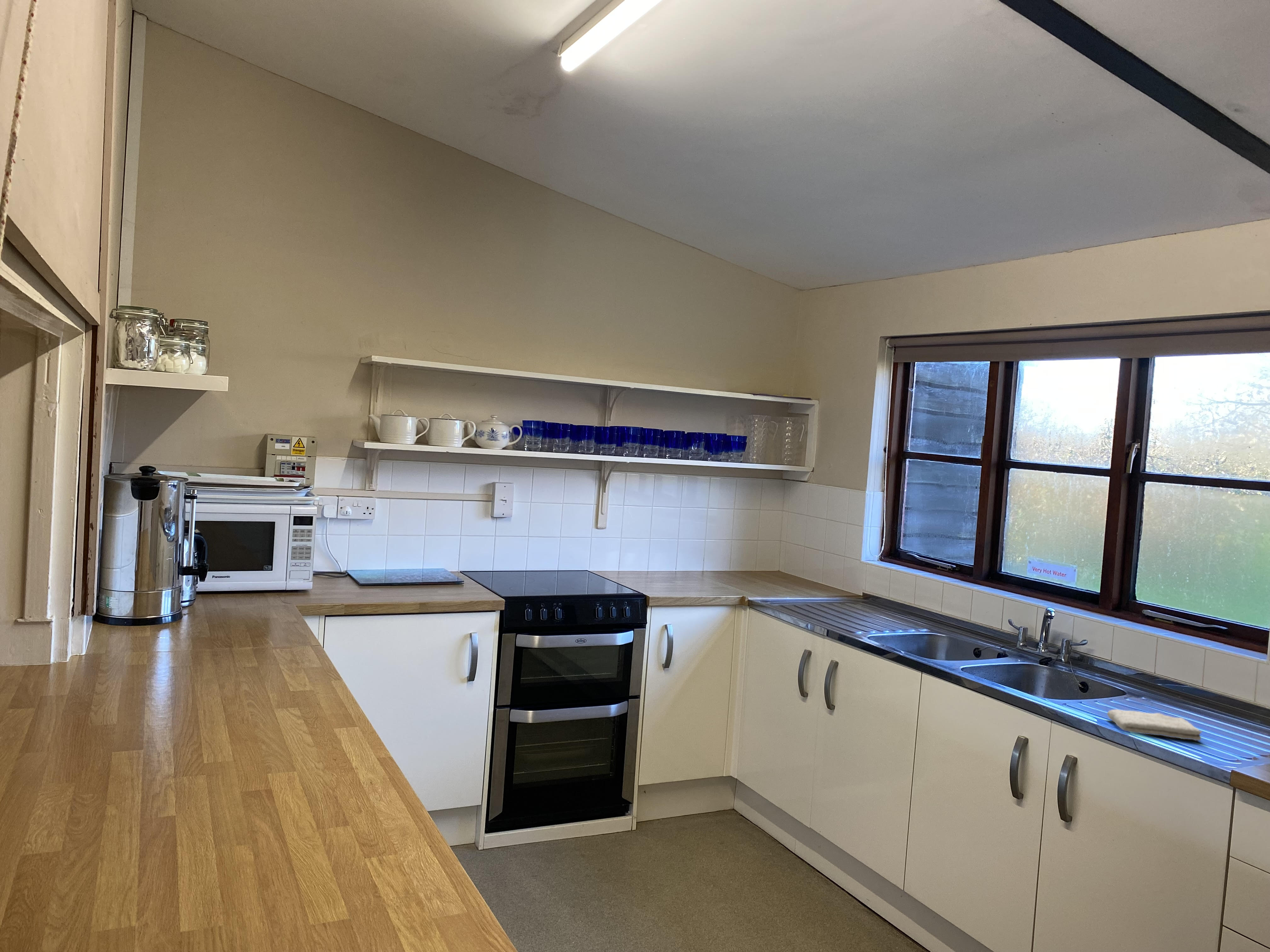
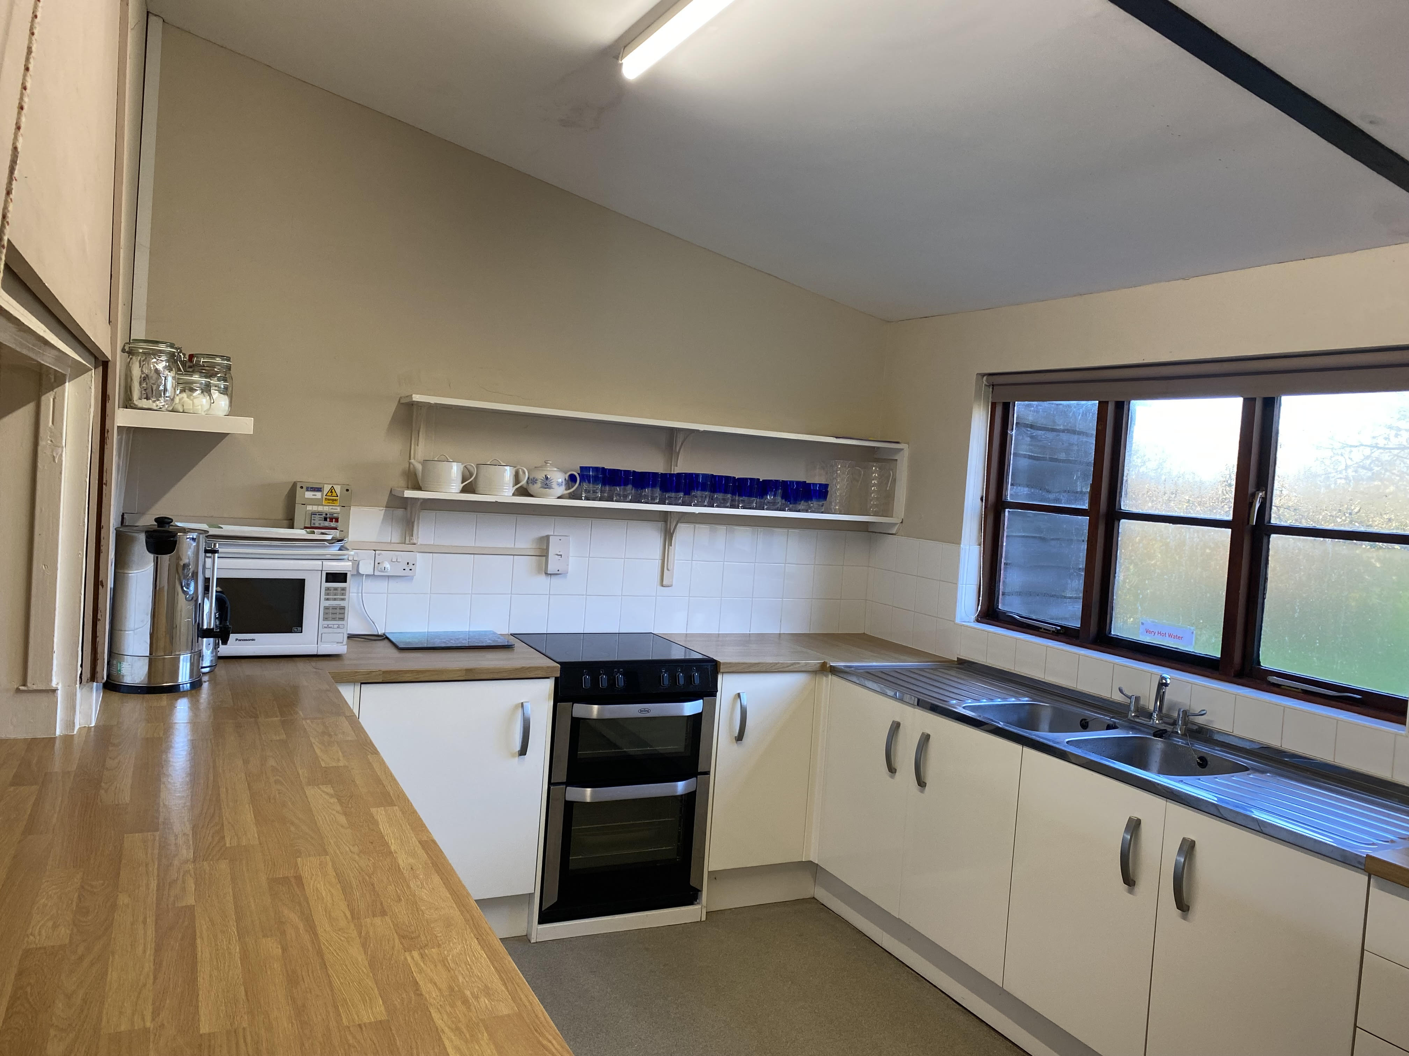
- washcloth [1107,709,1203,741]
